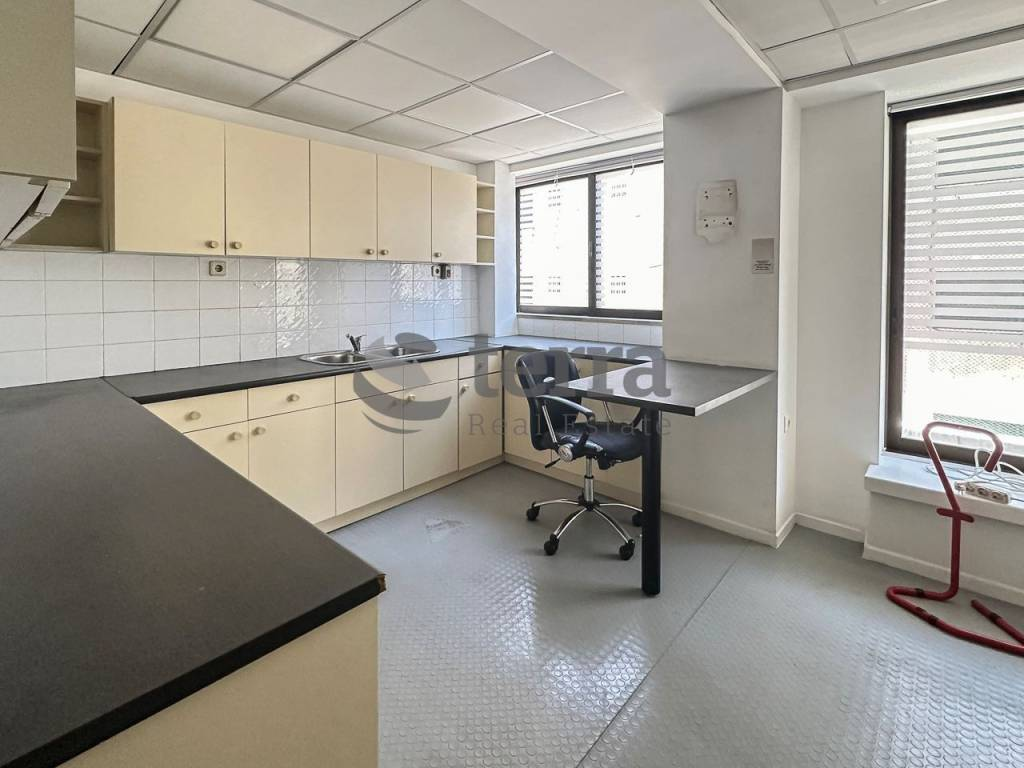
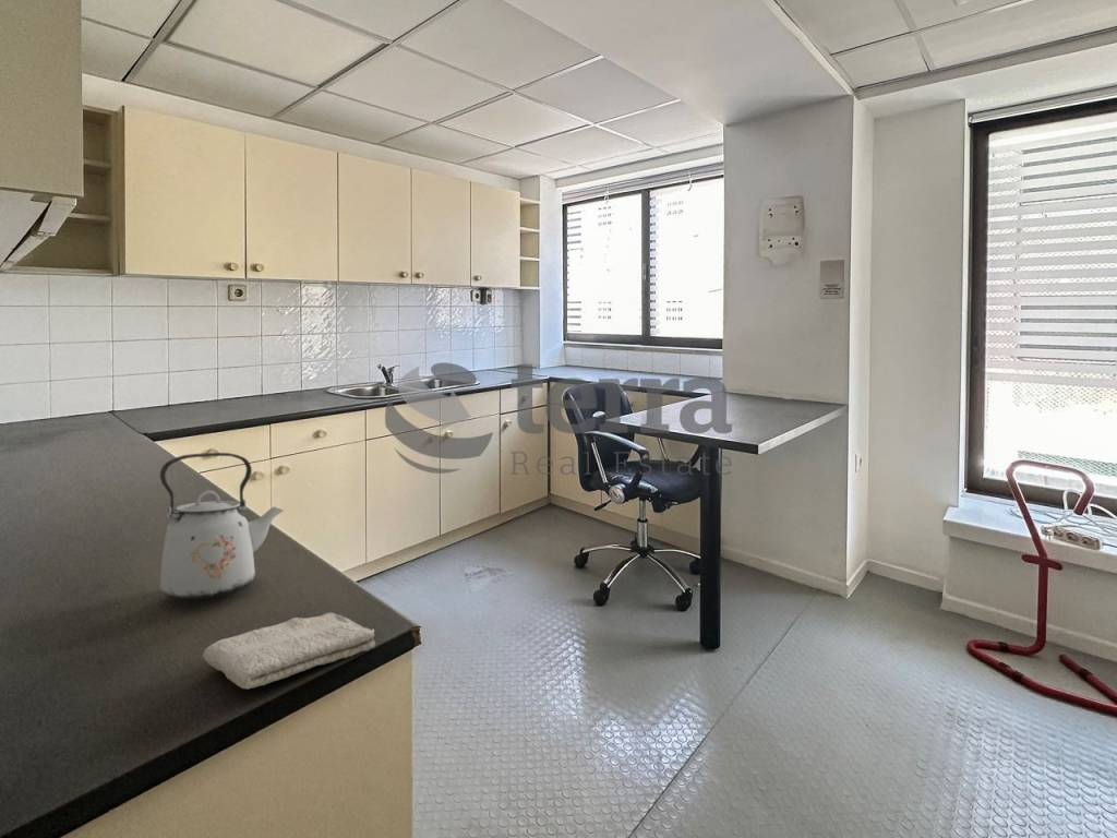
+ kettle [159,452,285,601]
+ washcloth [202,612,376,691]
